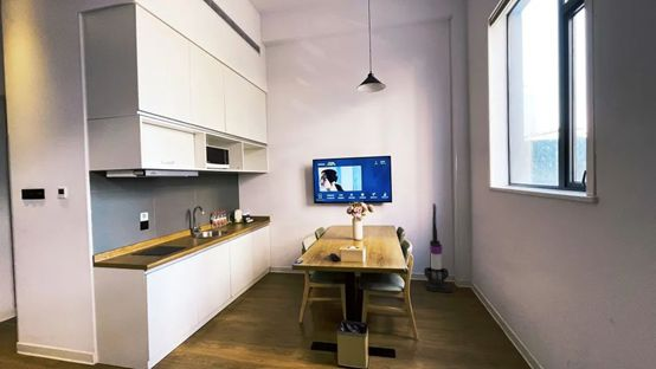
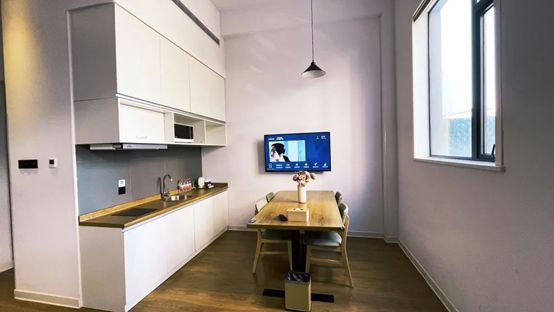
- vacuum cleaner [423,202,452,293]
